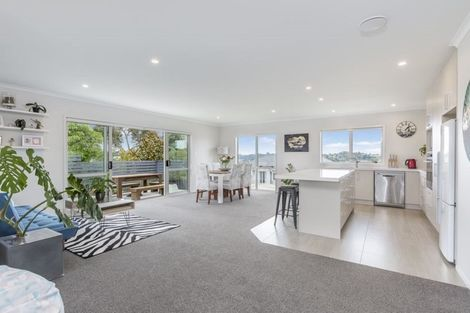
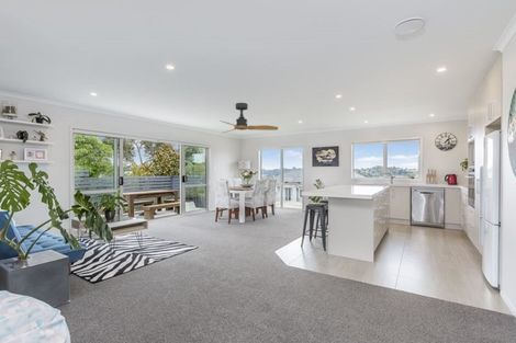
+ ceiling fan [220,102,279,134]
